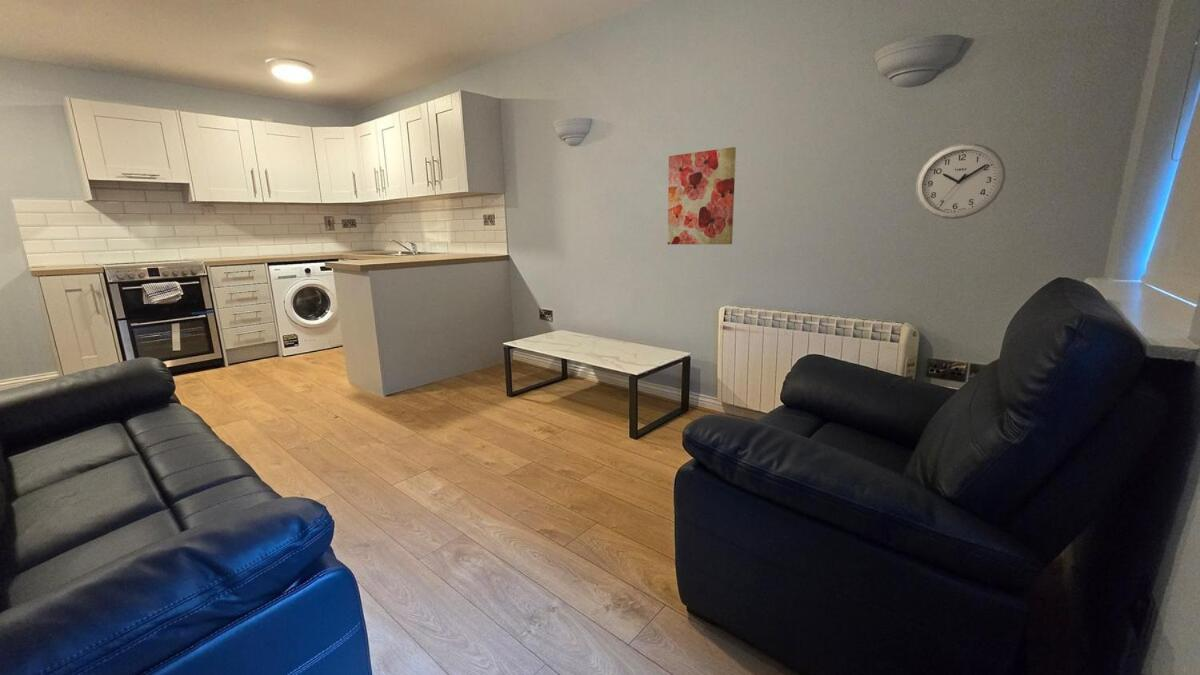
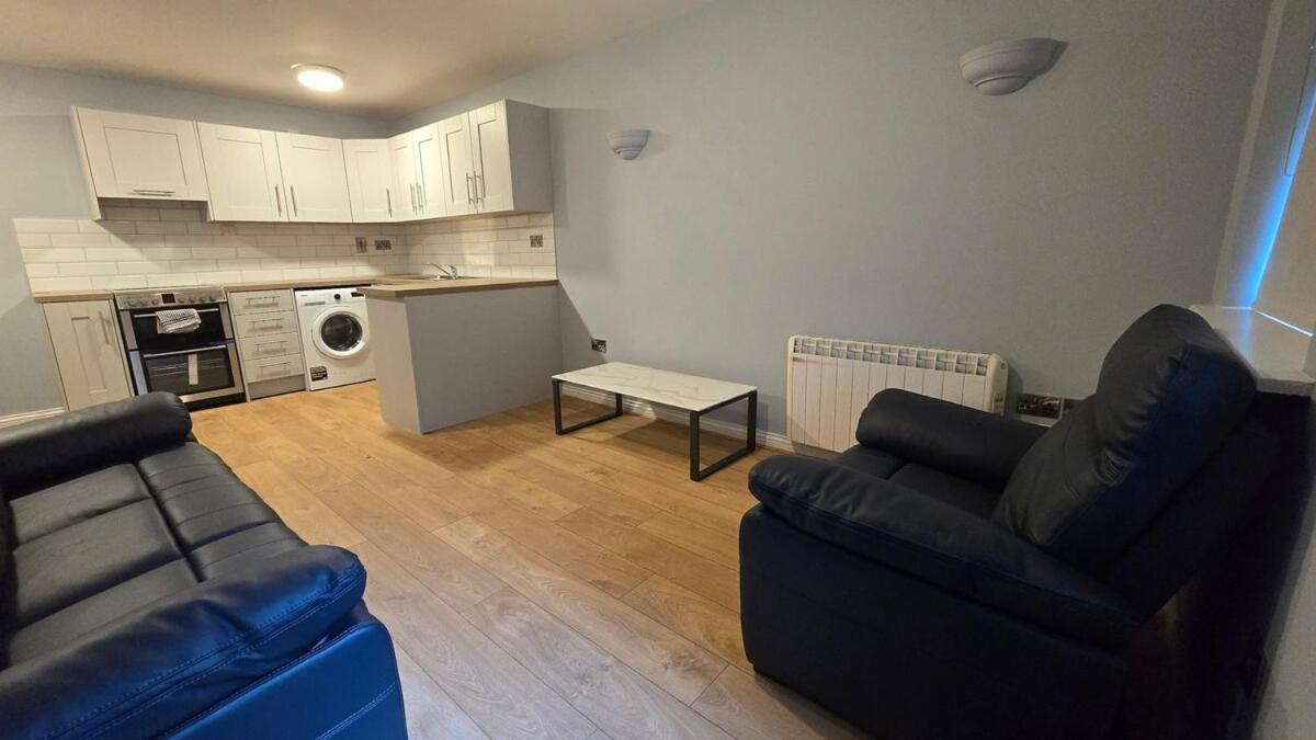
- wall art [667,146,737,245]
- wall clock [915,142,1006,220]
